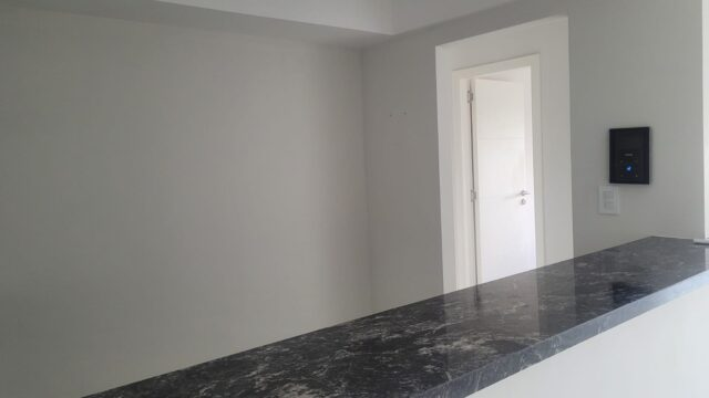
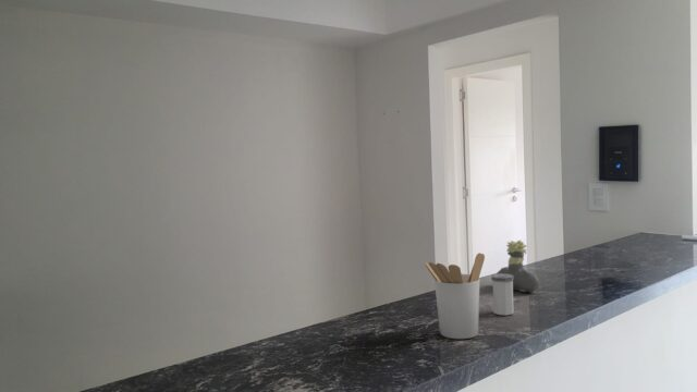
+ utensil holder [424,252,486,340]
+ bust sculpture [496,240,540,293]
+ salt shaker [490,273,515,317]
